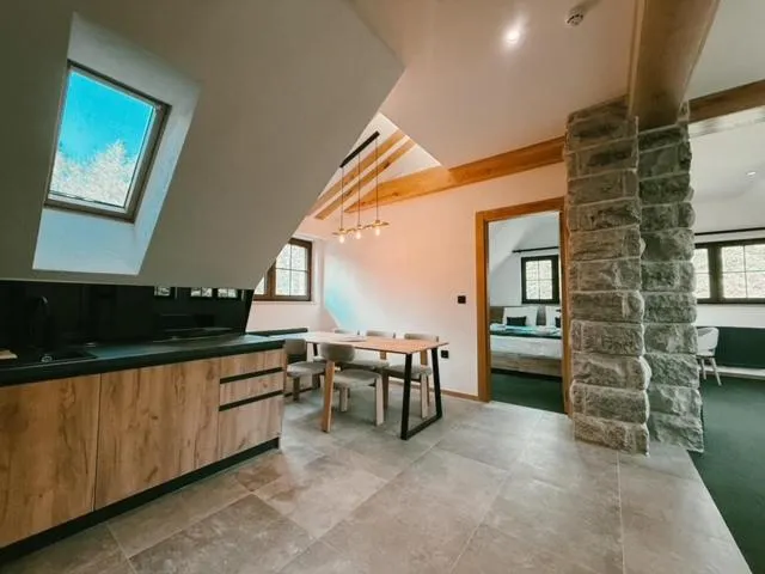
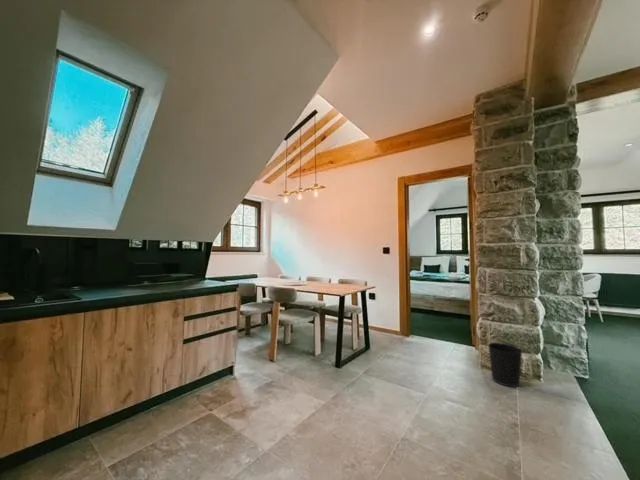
+ wastebasket [487,342,524,388]
